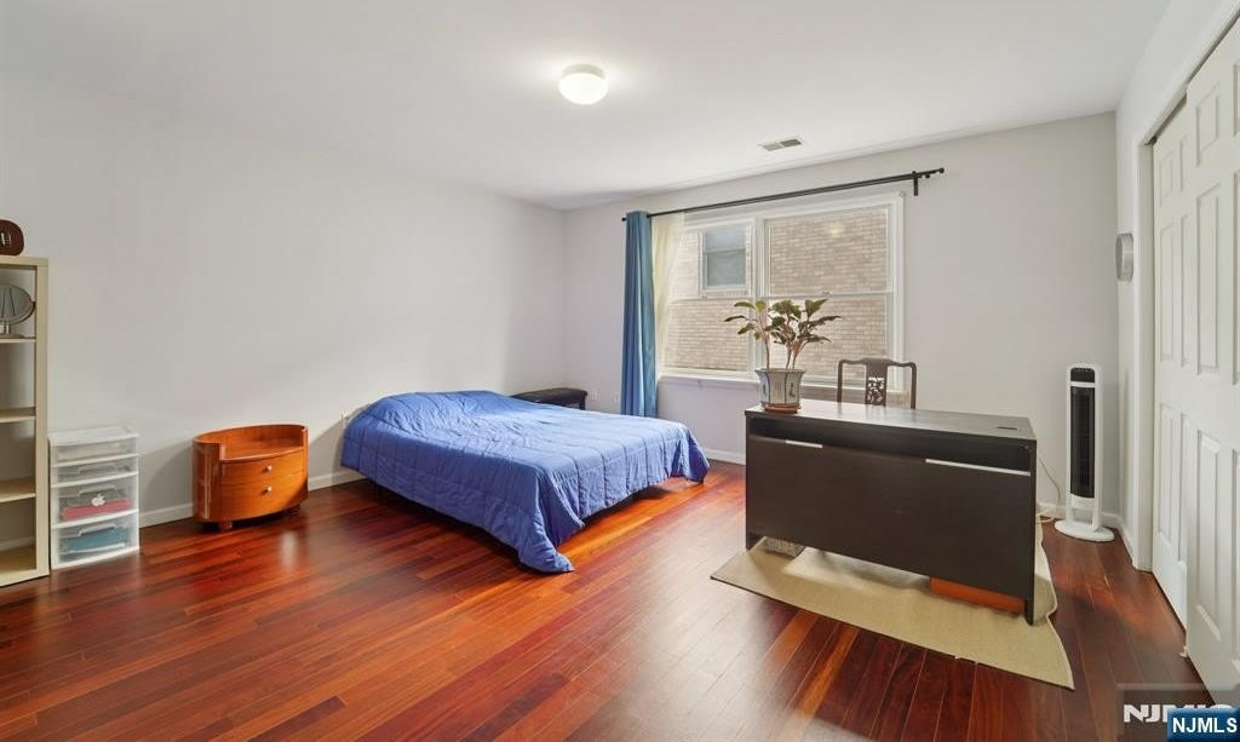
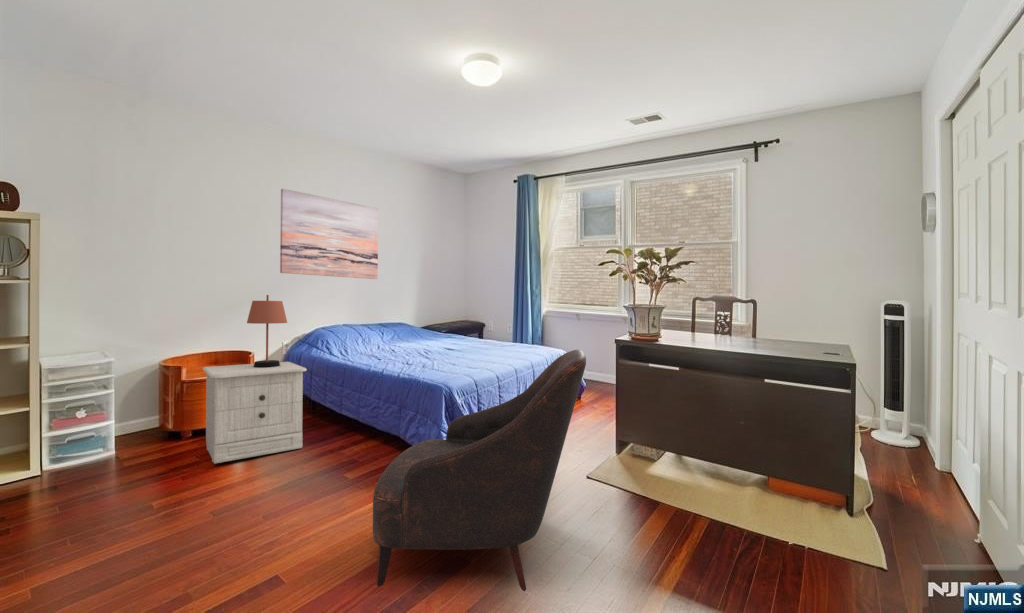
+ nightstand [202,361,308,465]
+ table lamp [246,294,288,368]
+ armchair [372,349,587,592]
+ wall art [279,188,379,280]
